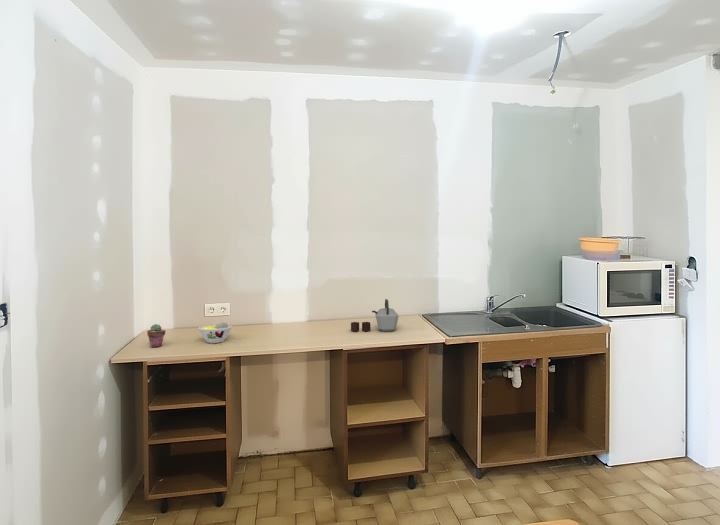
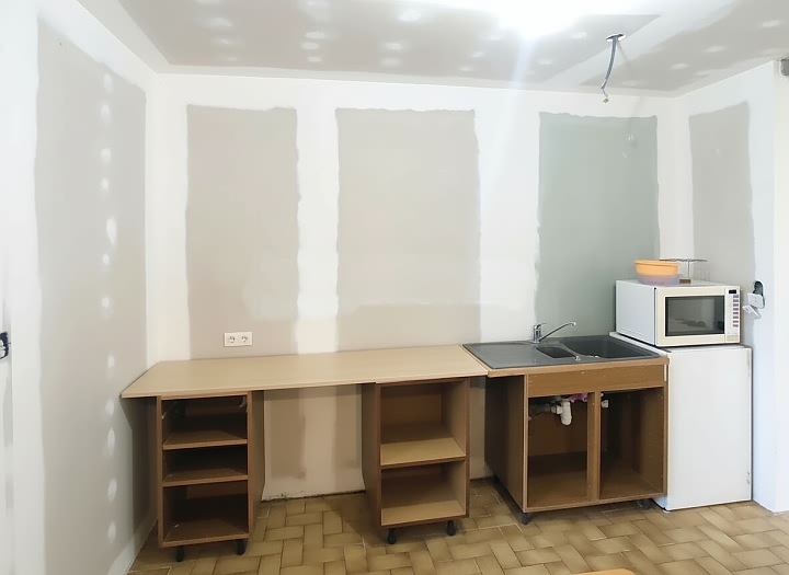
- kettle [350,298,400,332]
- potted succulent [146,323,167,348]
- bowl [197,321,233,344]
